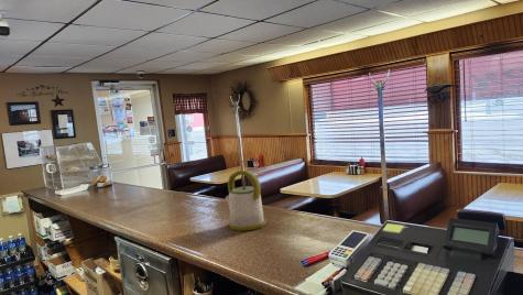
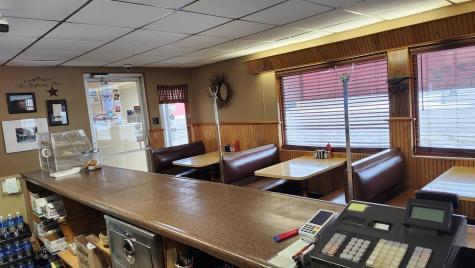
- kettle [225,168,268,232]
